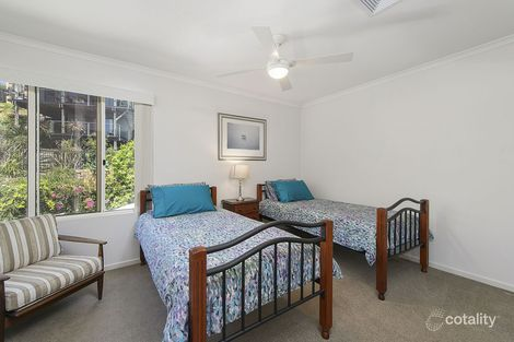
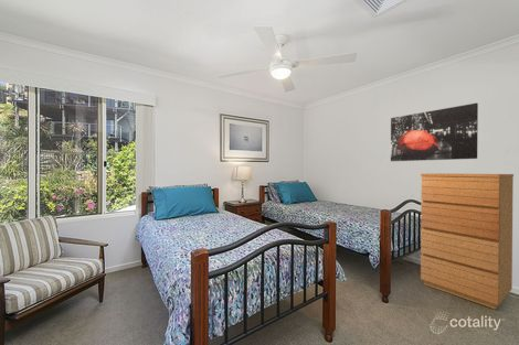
+ wall art [390,103,479,162]
+ dresser [420,172,515,310]
